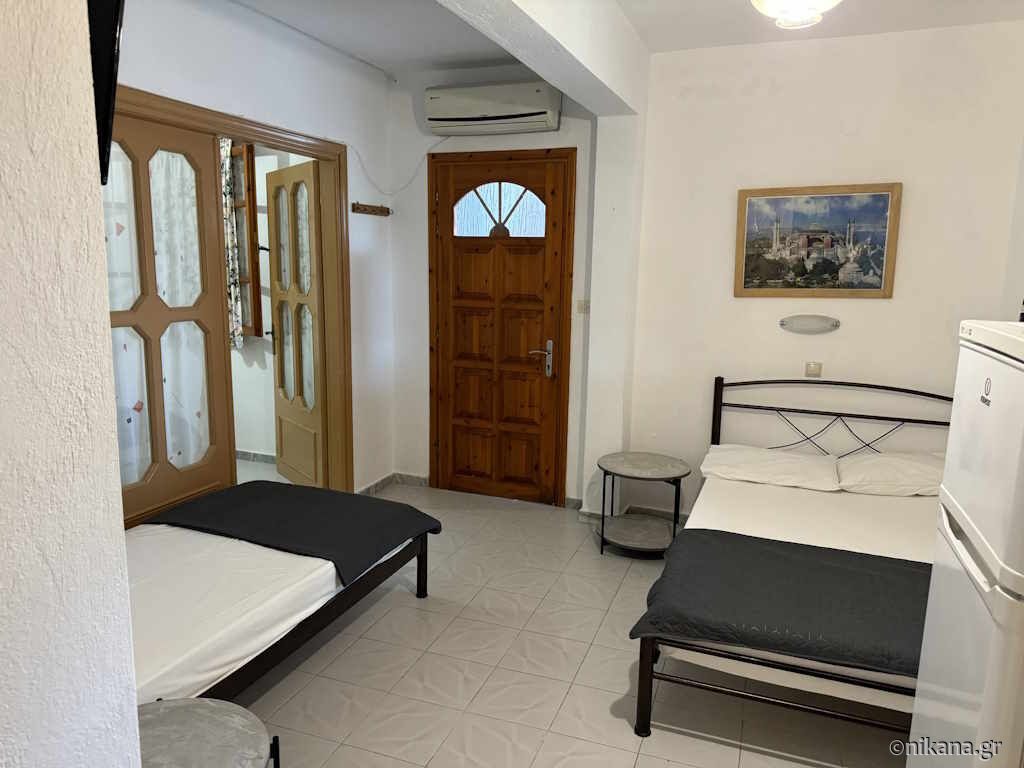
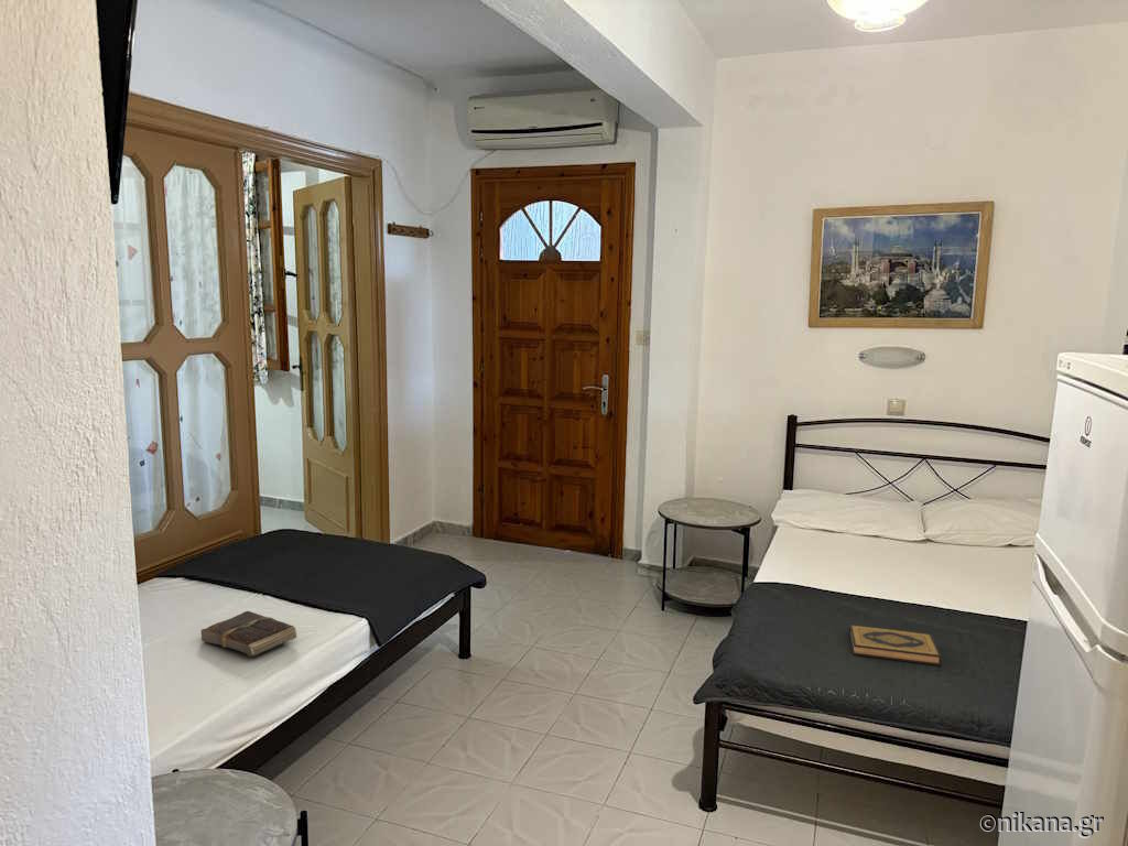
+ book [200,610,297,658]
+ hardback book [848,623,942,666]
